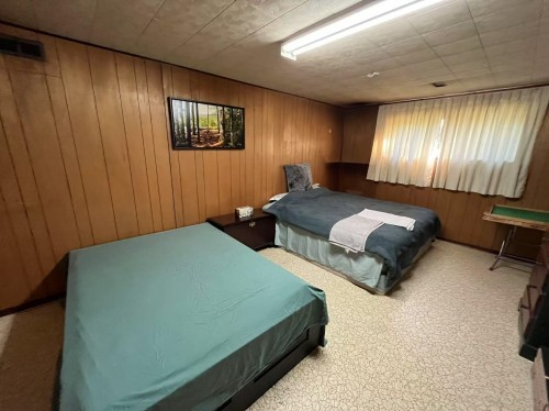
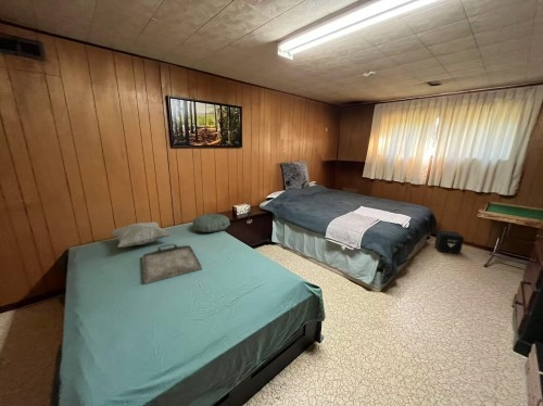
+ air purifier [433,229,465,255]
+ decorative pillow [109,221,173,249]
+ serving tray [141,243,203,286]
+ pillow [192,213,231,233]
